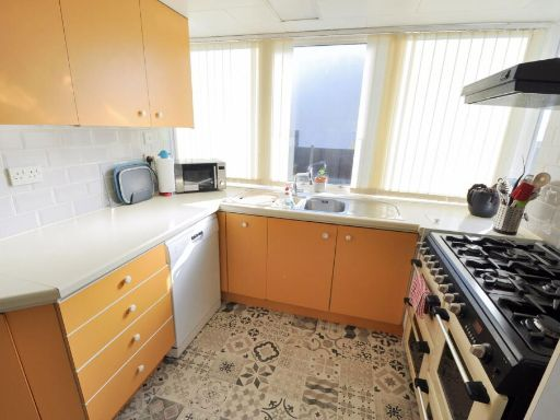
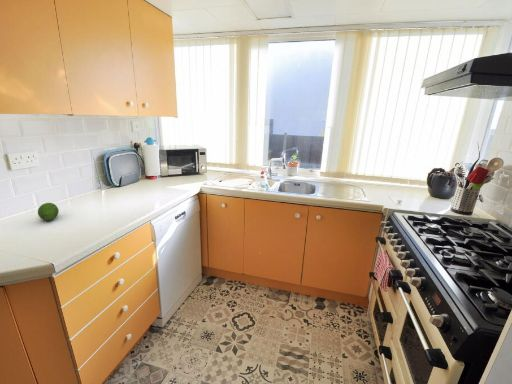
+ fruit [37,202,60,222]
